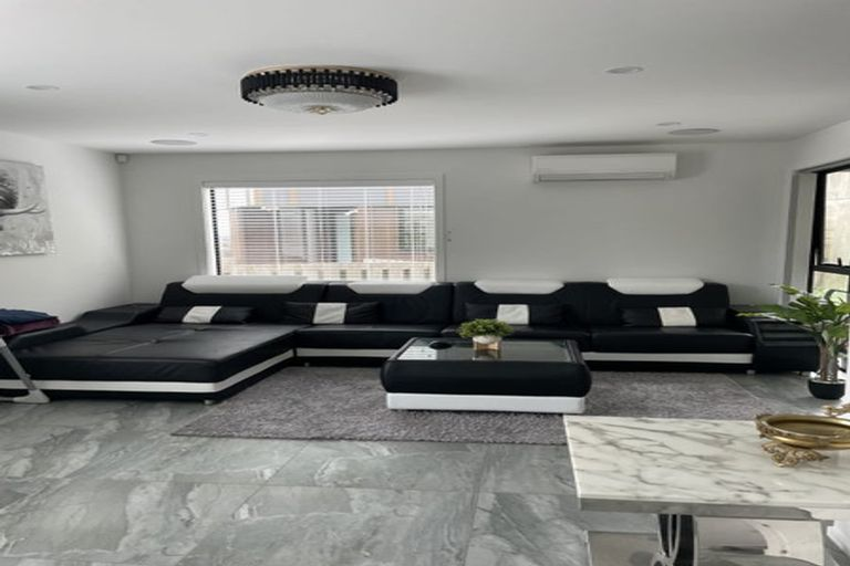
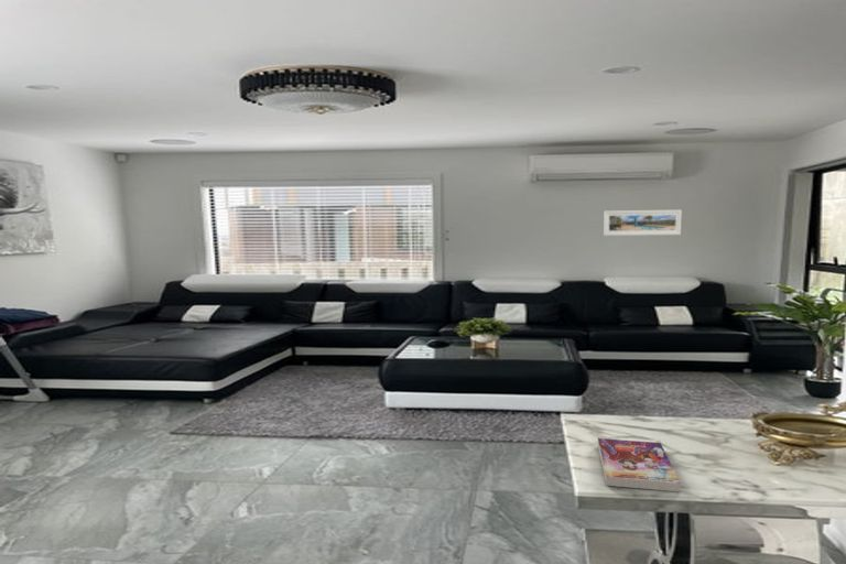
+ book [597,437,682,494]
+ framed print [603,209,683,237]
